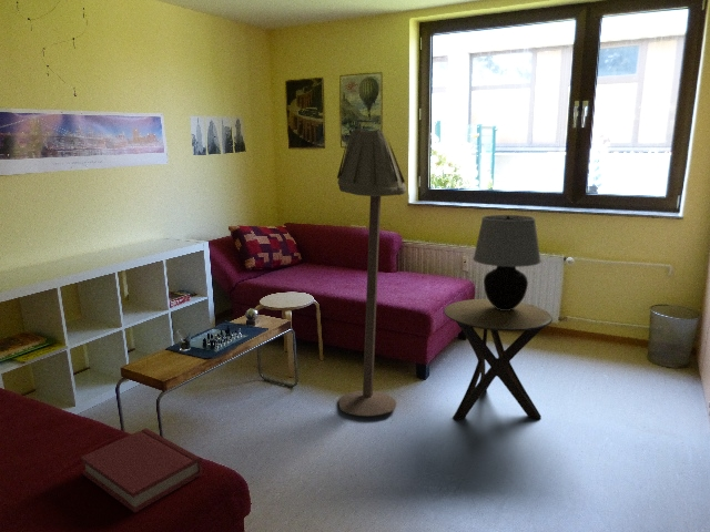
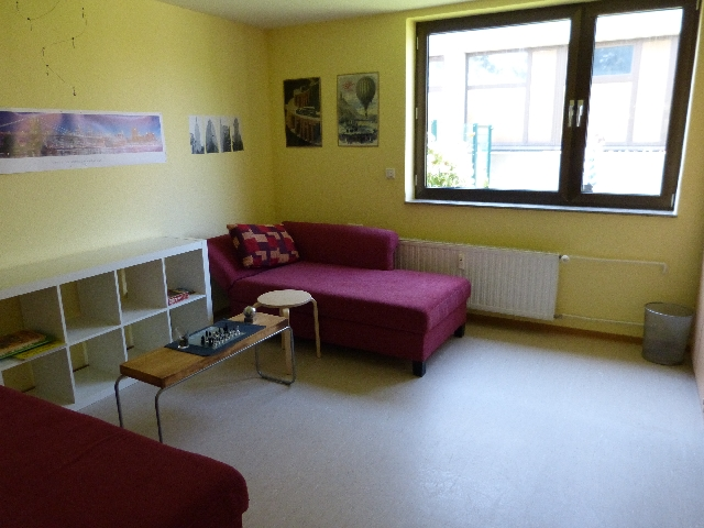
- hardback book [80,427,204,514]
- table lamp [473,214,542,310]
- side table [443,298,554,421]
- floor lamp [336,125,407,418]
